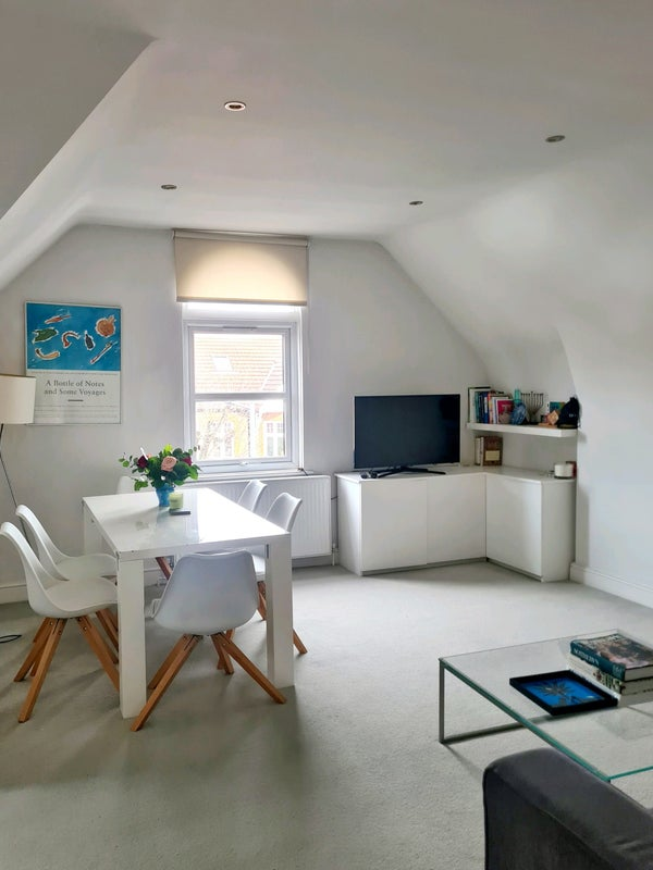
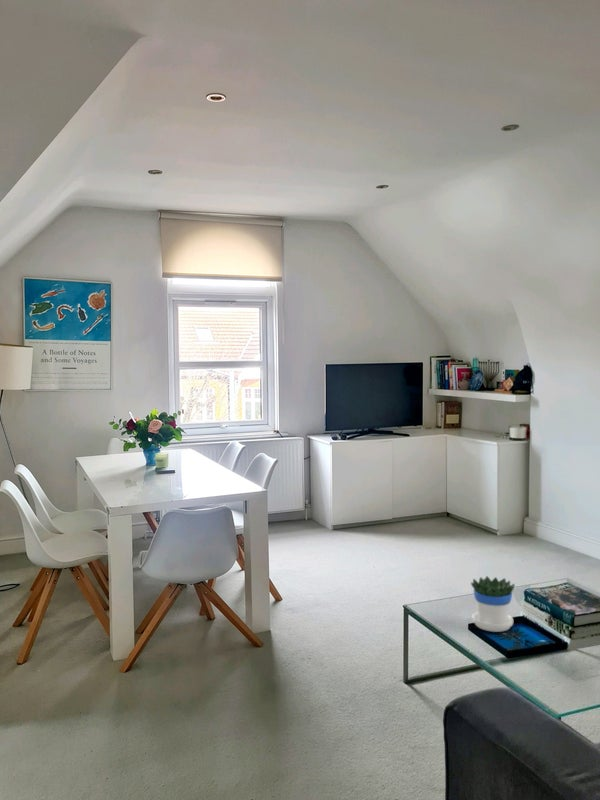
+ flowerpot [470,575,516,633]
